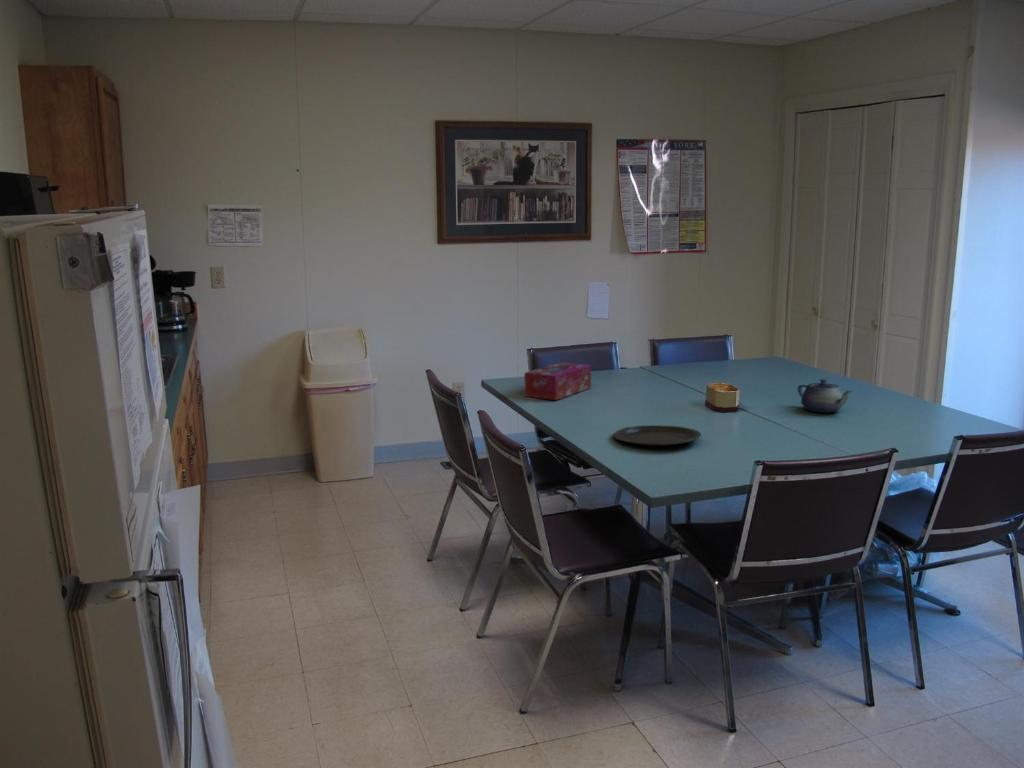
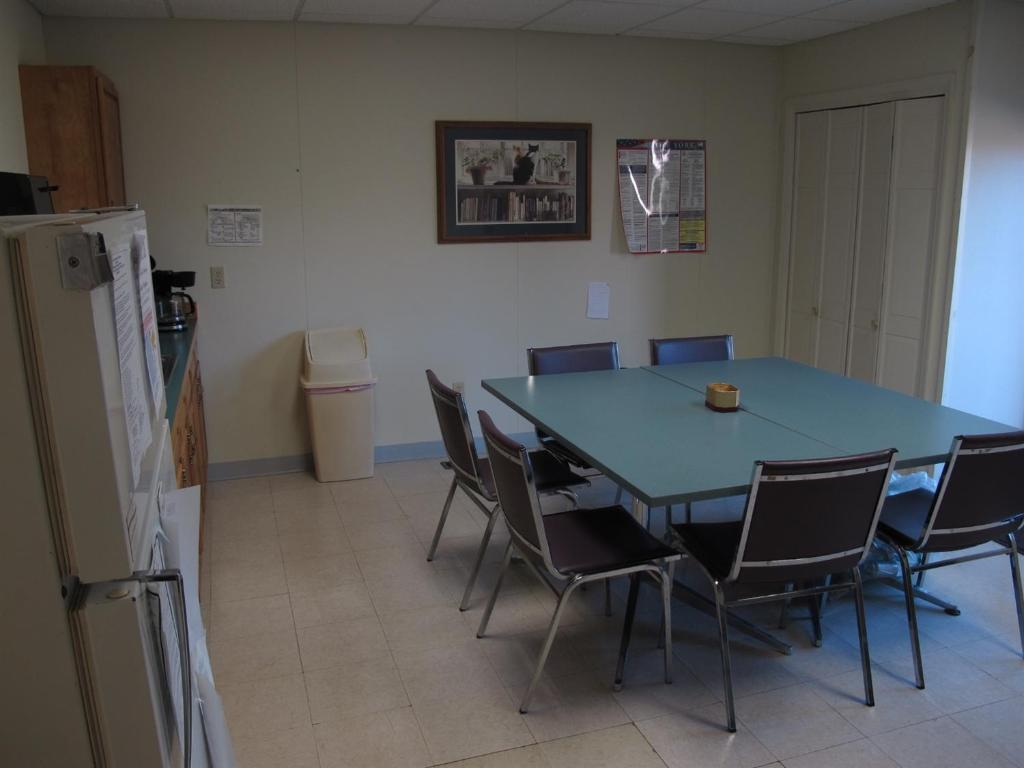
- plate [612,424,702,447]
- tissue box [523,361,592,401]
- teapot [797,378,854,414]
